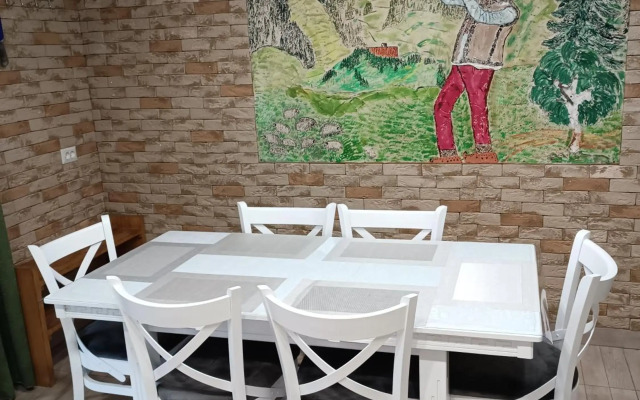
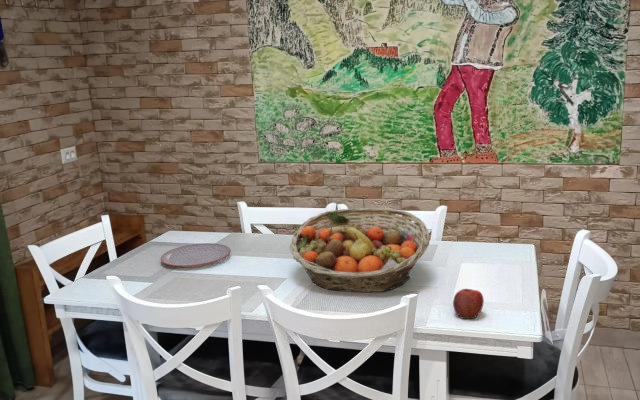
+ apple [452,288,485,320]
+ fruit basket [289,207,430,294]
+ plate [160,242,232,268]
